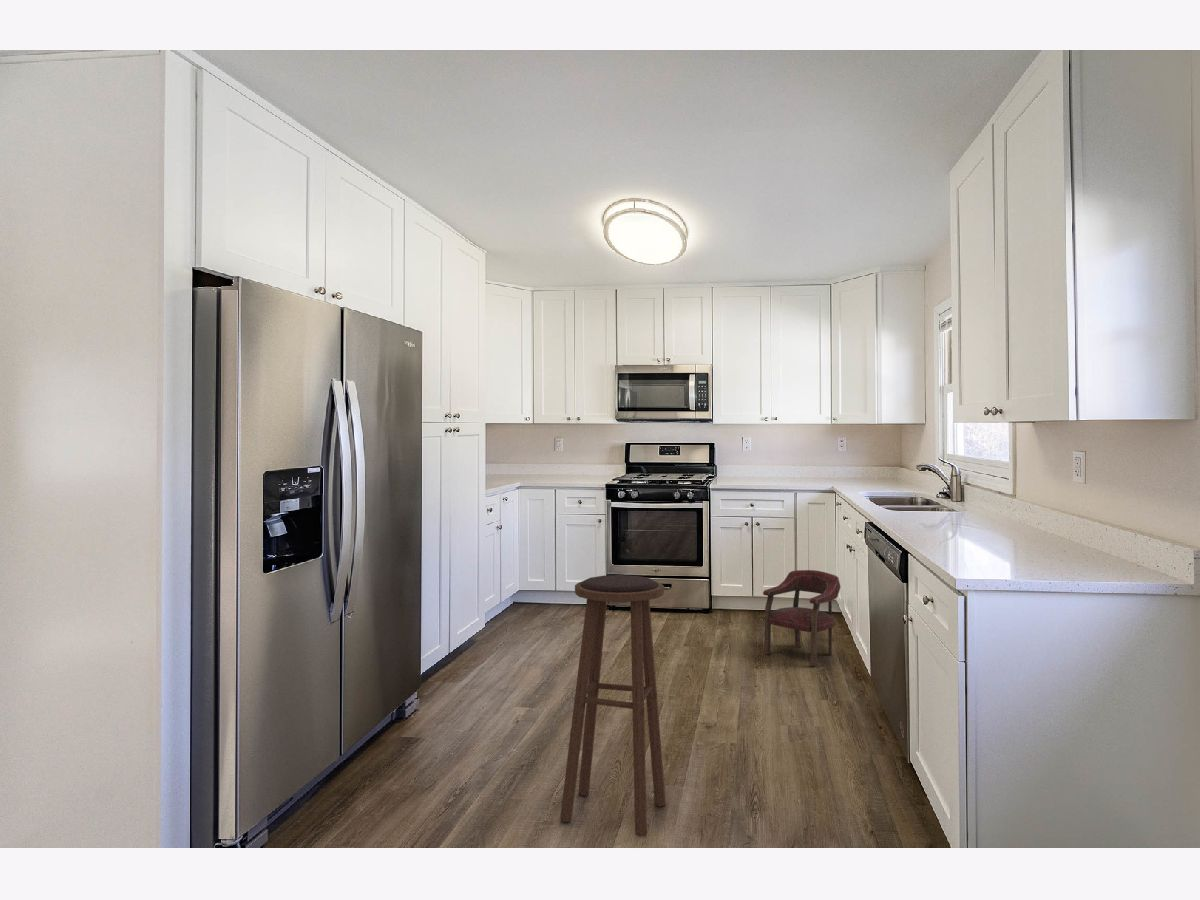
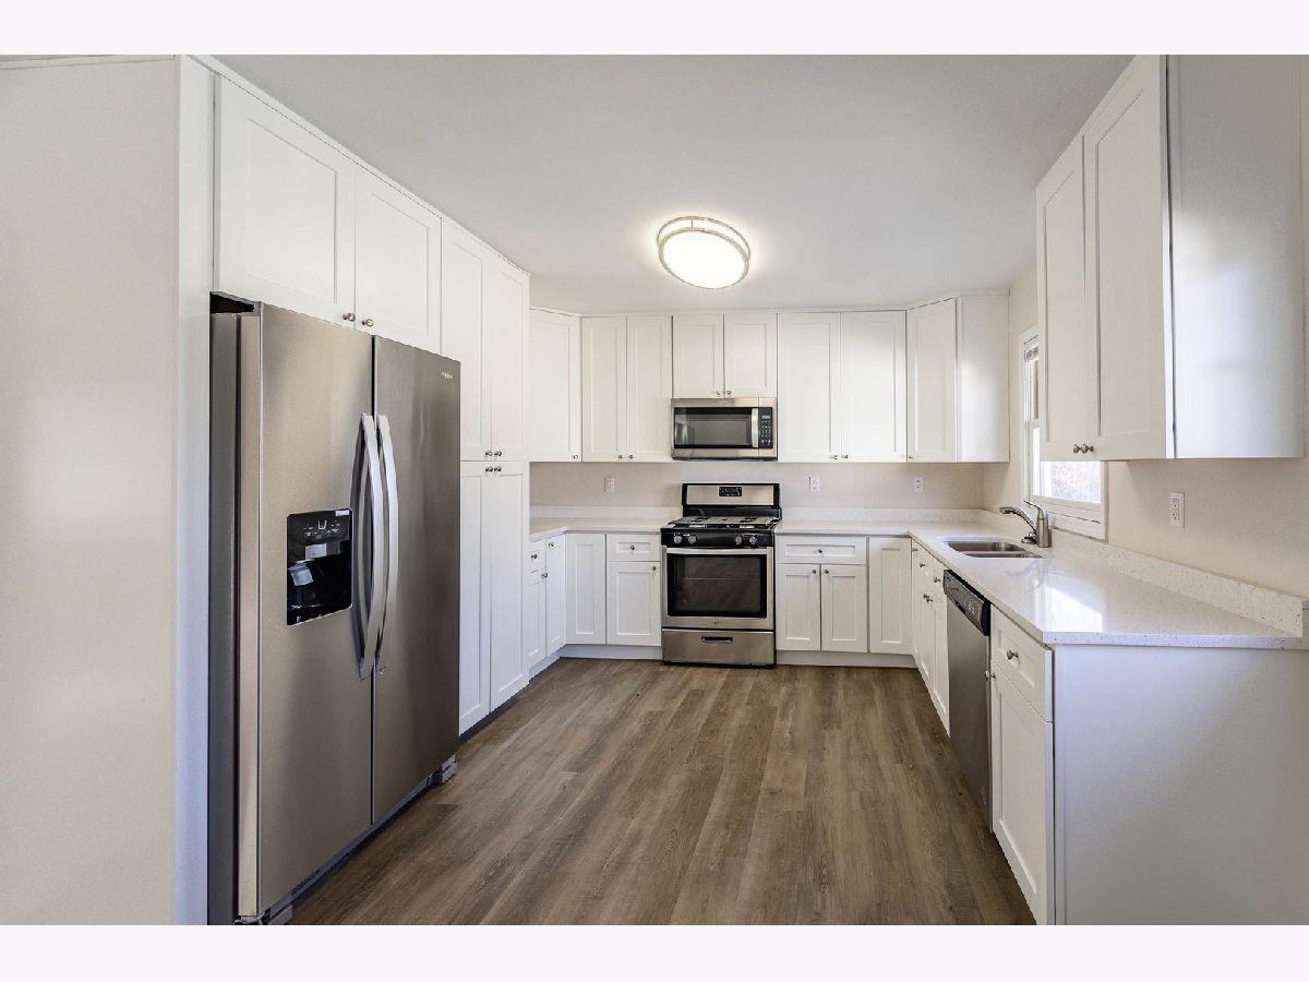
- stool [559,574,667,838]
- stool [762,569,842,667]
